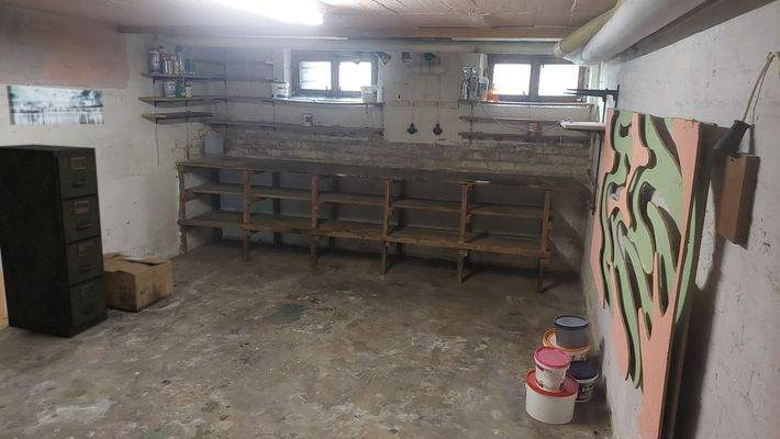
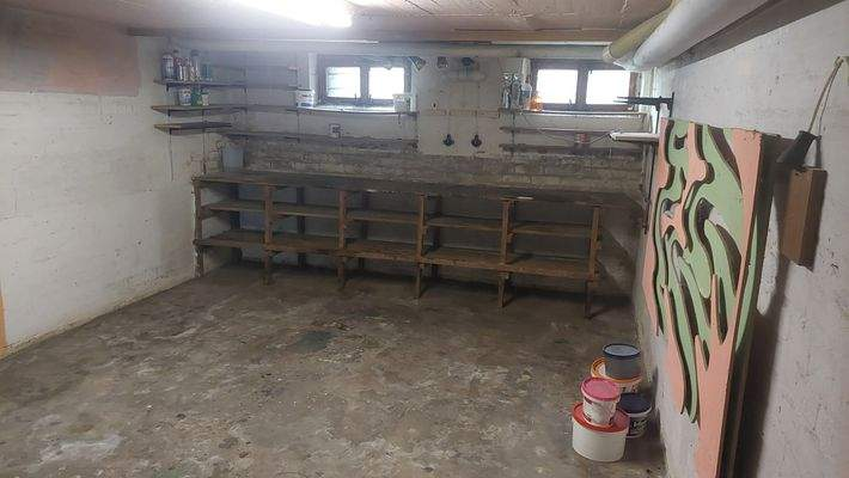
- wall art [5,85,105,126]
- cardboard box [103,250,175,313]
- filing cabinet [0,144,109,338]
